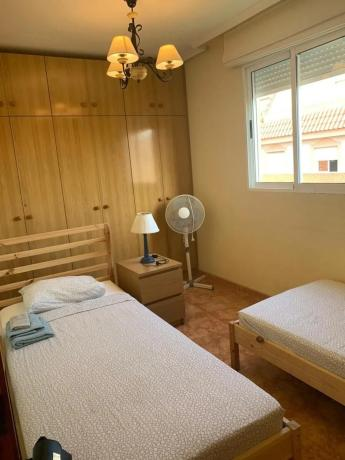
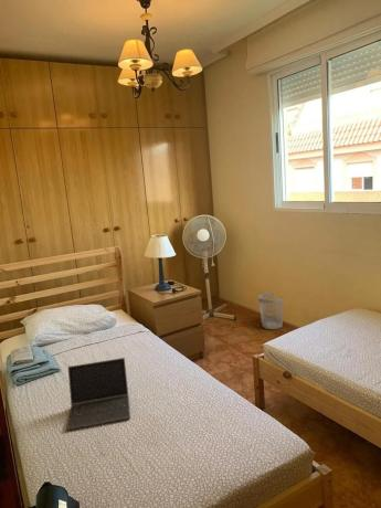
+ laptop computer [65,357,131,432]
+ wastebasket [257,292,285,330]
